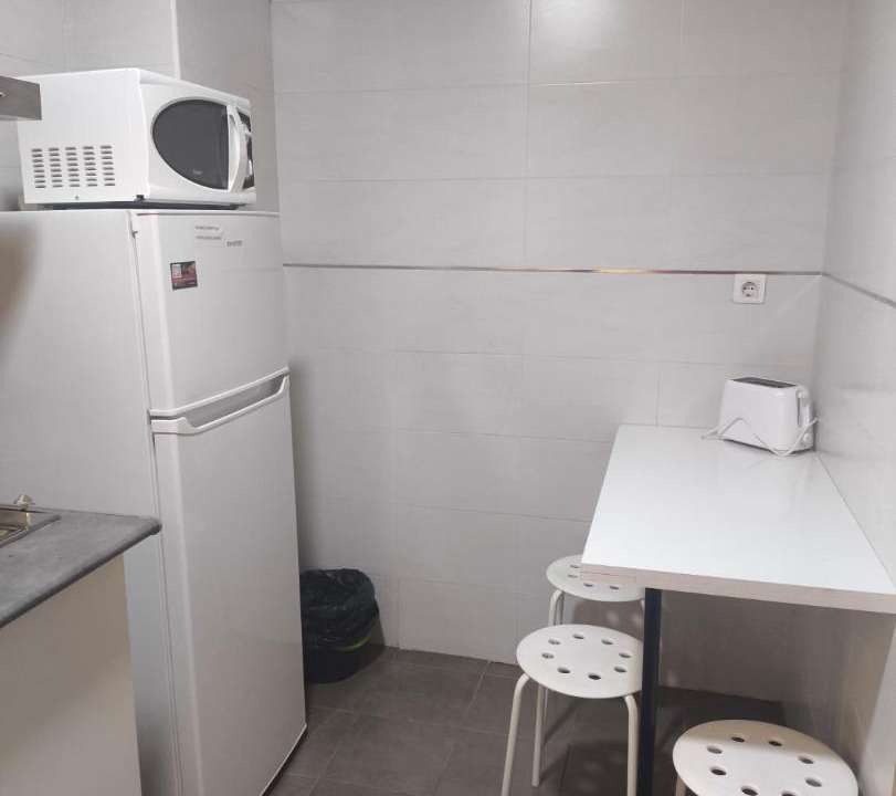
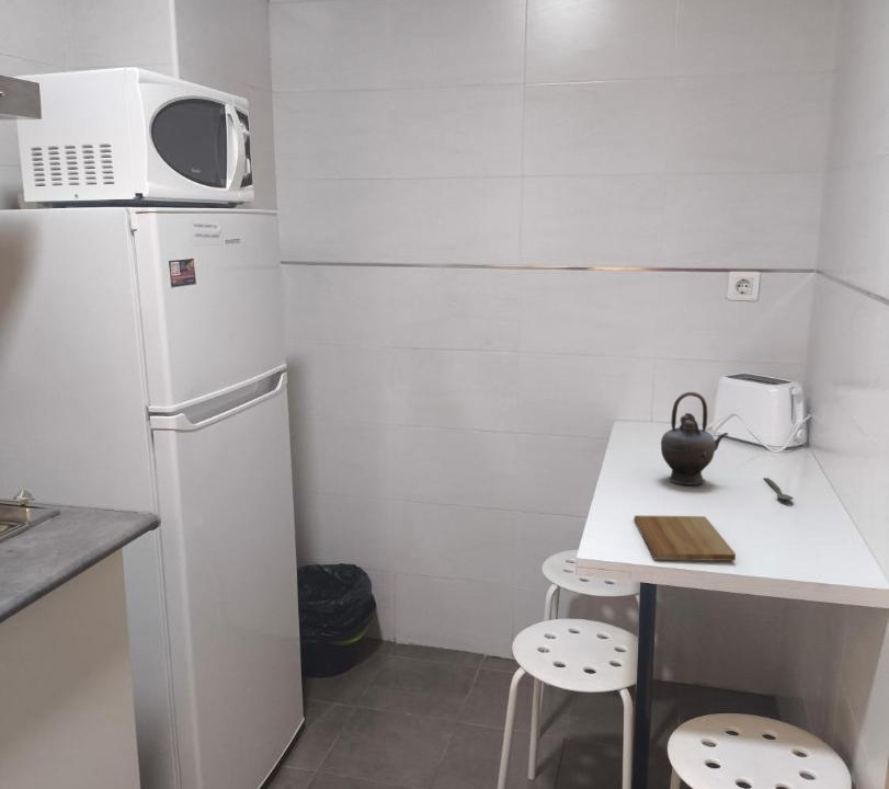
+ spoon [763,477,794,501]
+ teapot [660,391,729,485]
+ cutting board [632,514,737,562]
